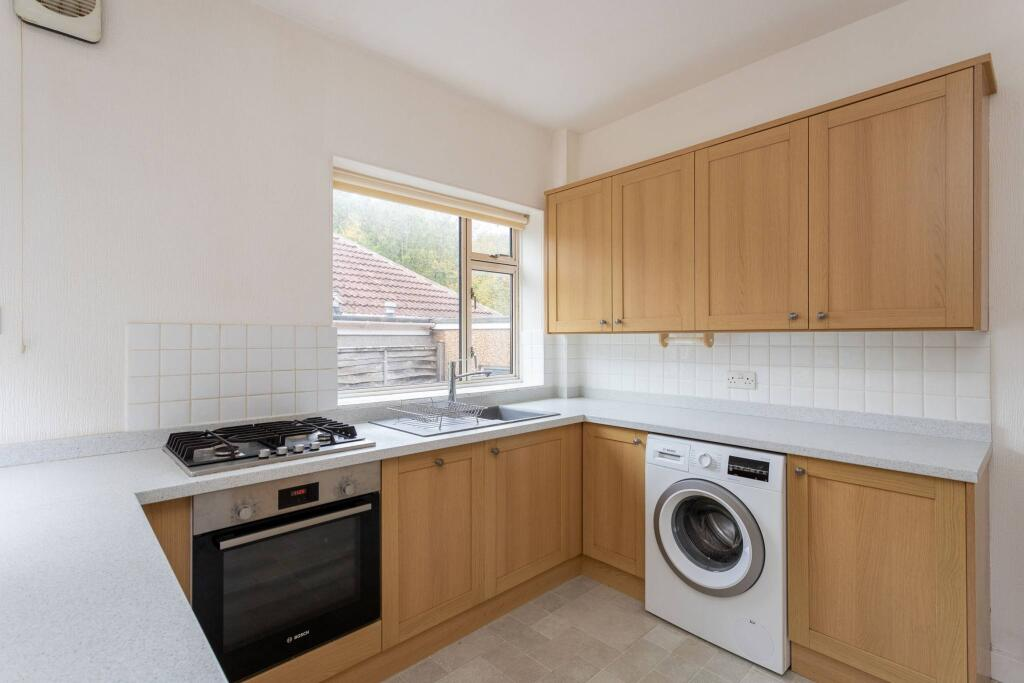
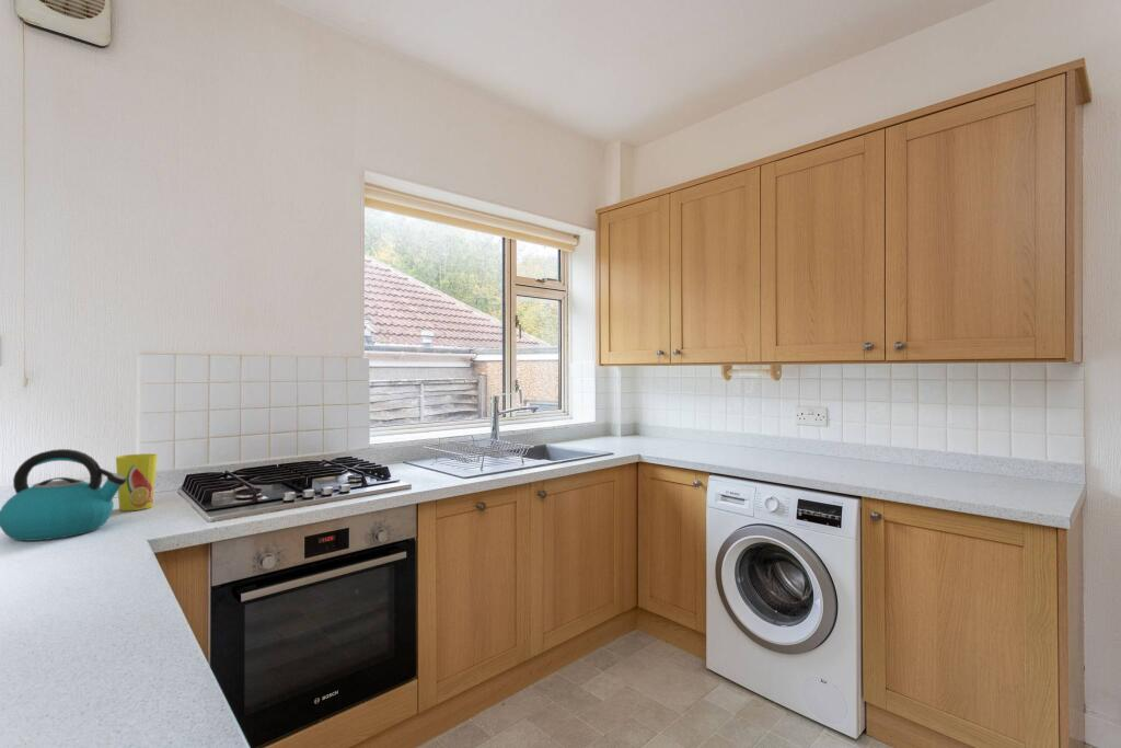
+ kettle [0,448,126,542]
+ cup [115,452,159,511]
